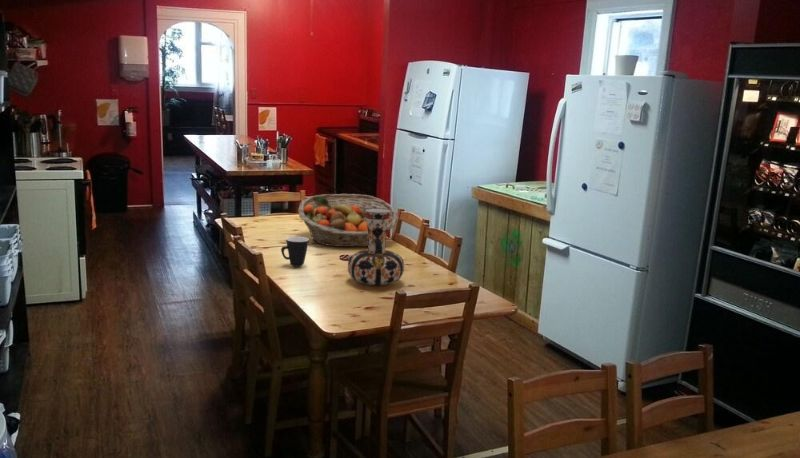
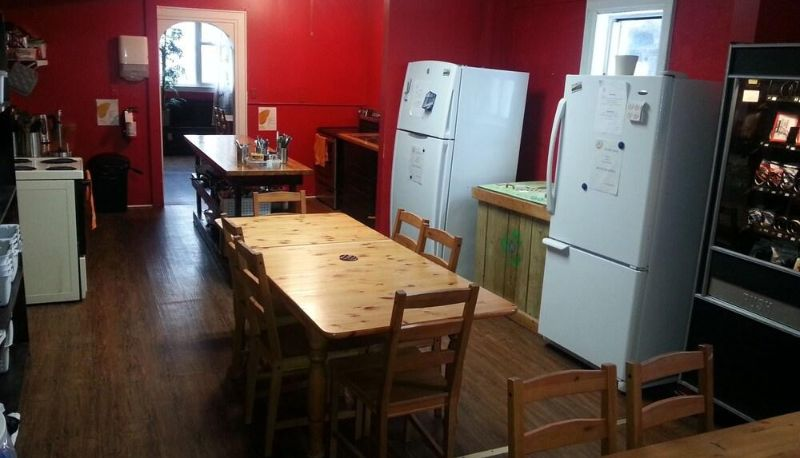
- fruit basket [297,193,399,248]
- mug [280,236,310,268]
- vase [347,208,405,287]
